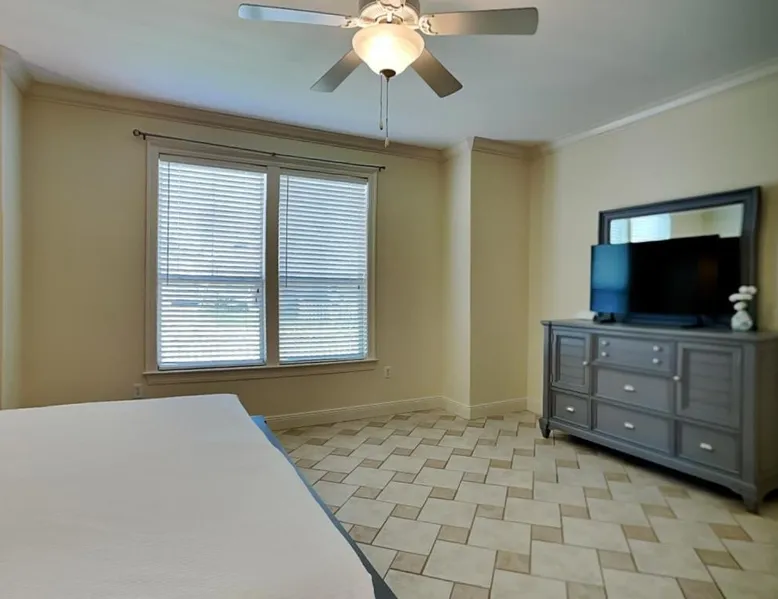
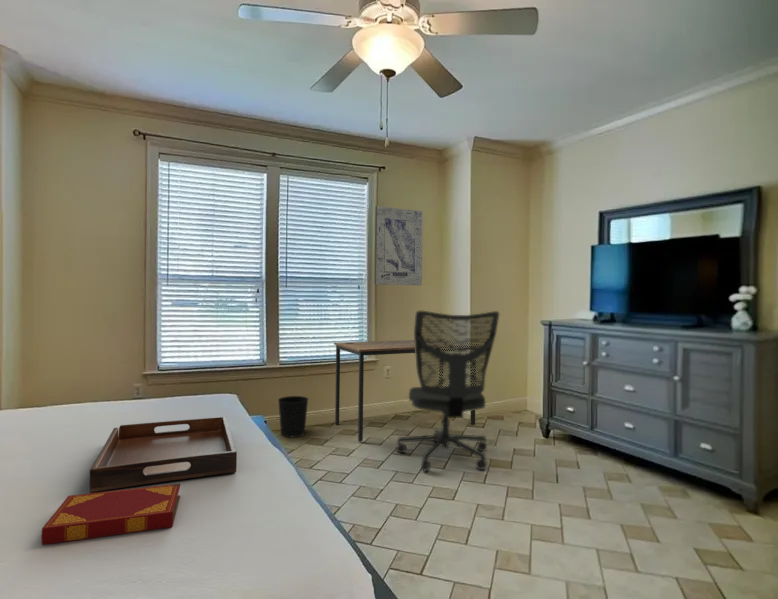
+ serving tray [89,416,238,493]
+ wastebasket [277,395,309,438]
+ hardback book [40,483,181,546]
+ desk [333,339,477,442]
+ office chair [396,310,500,472]
+ wall art [374,205,424,286]
